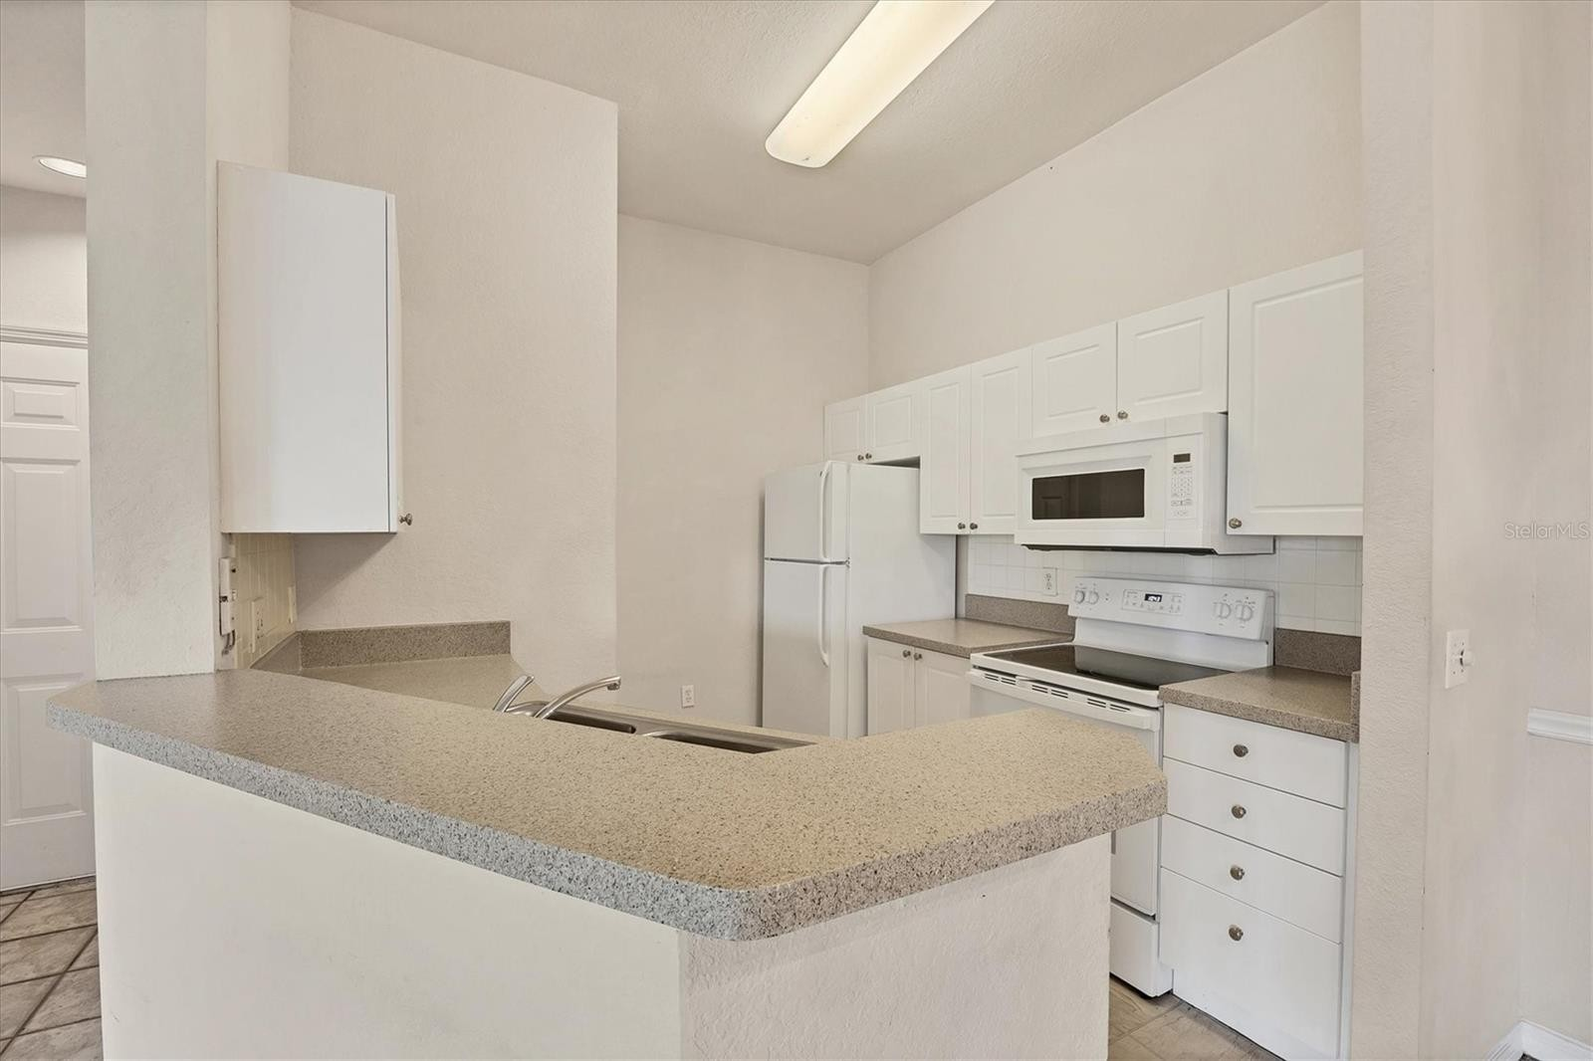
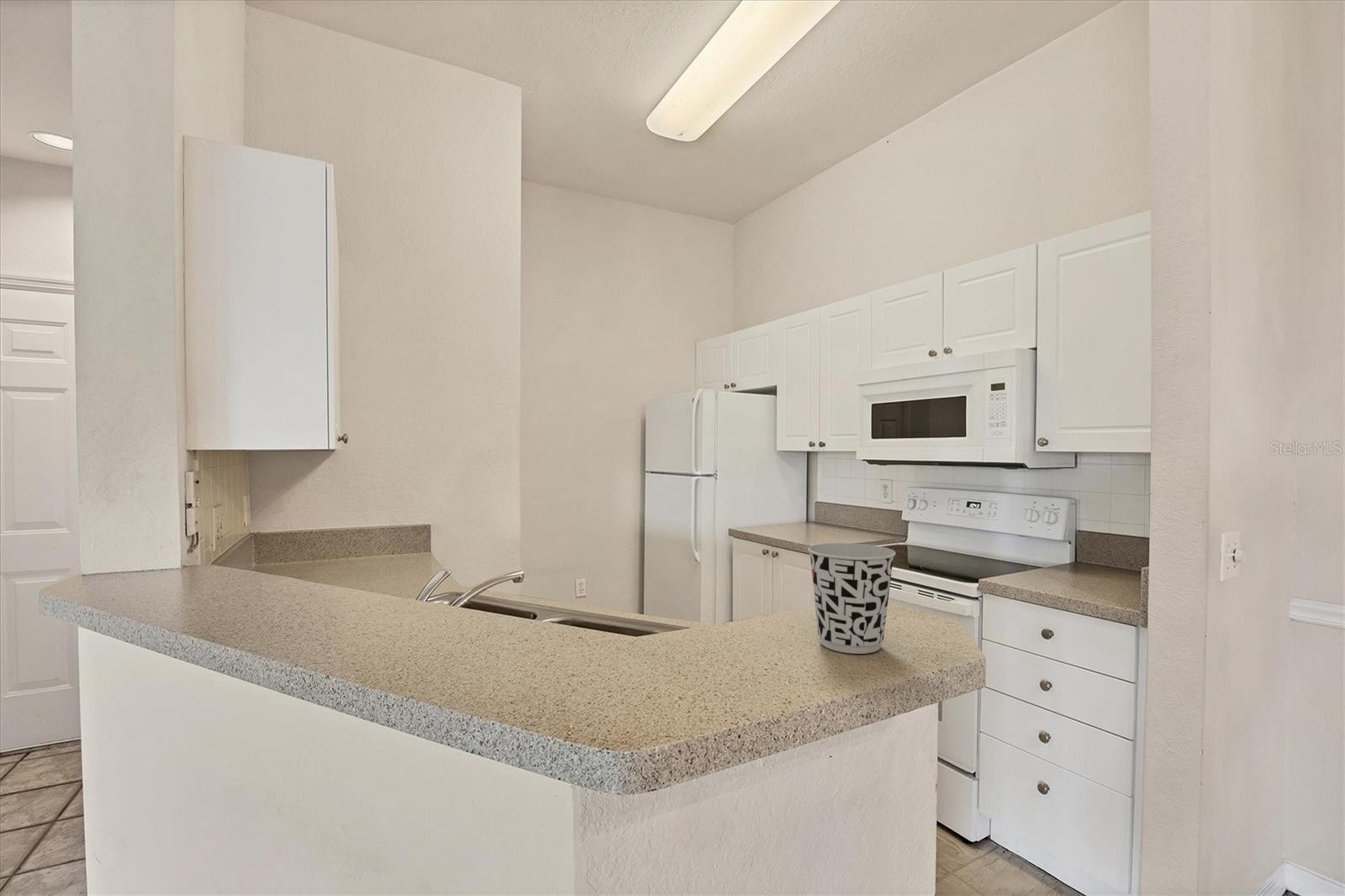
+ cup [807,542,897,655]
